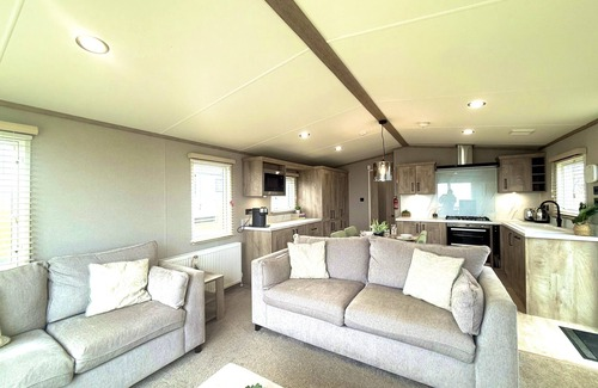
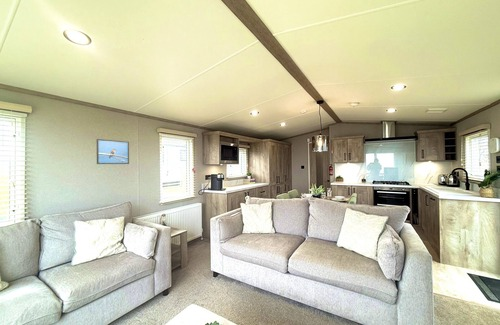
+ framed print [96,138,130,165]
